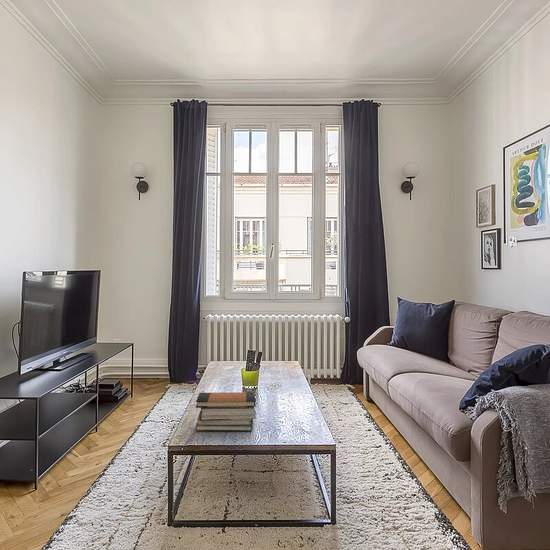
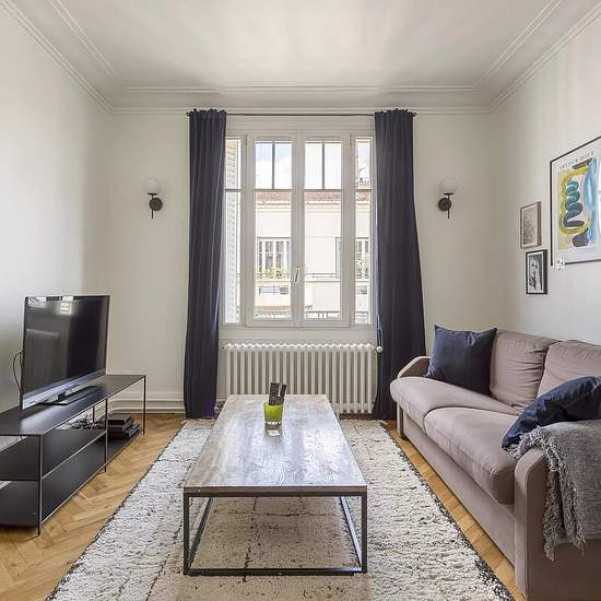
- book stack [195,391,258,432]
